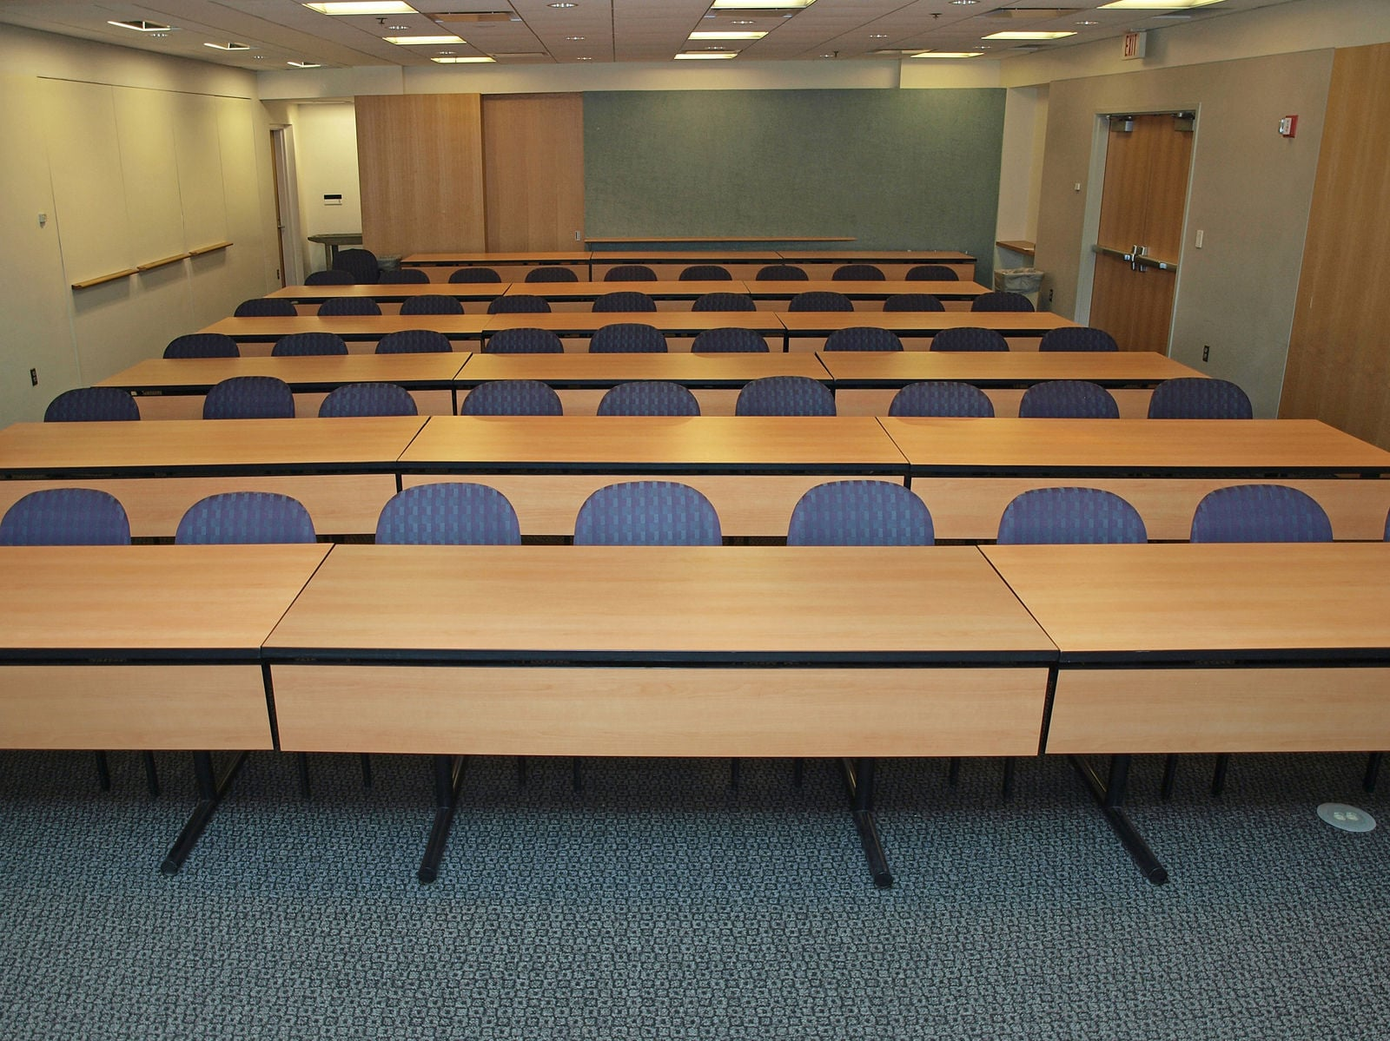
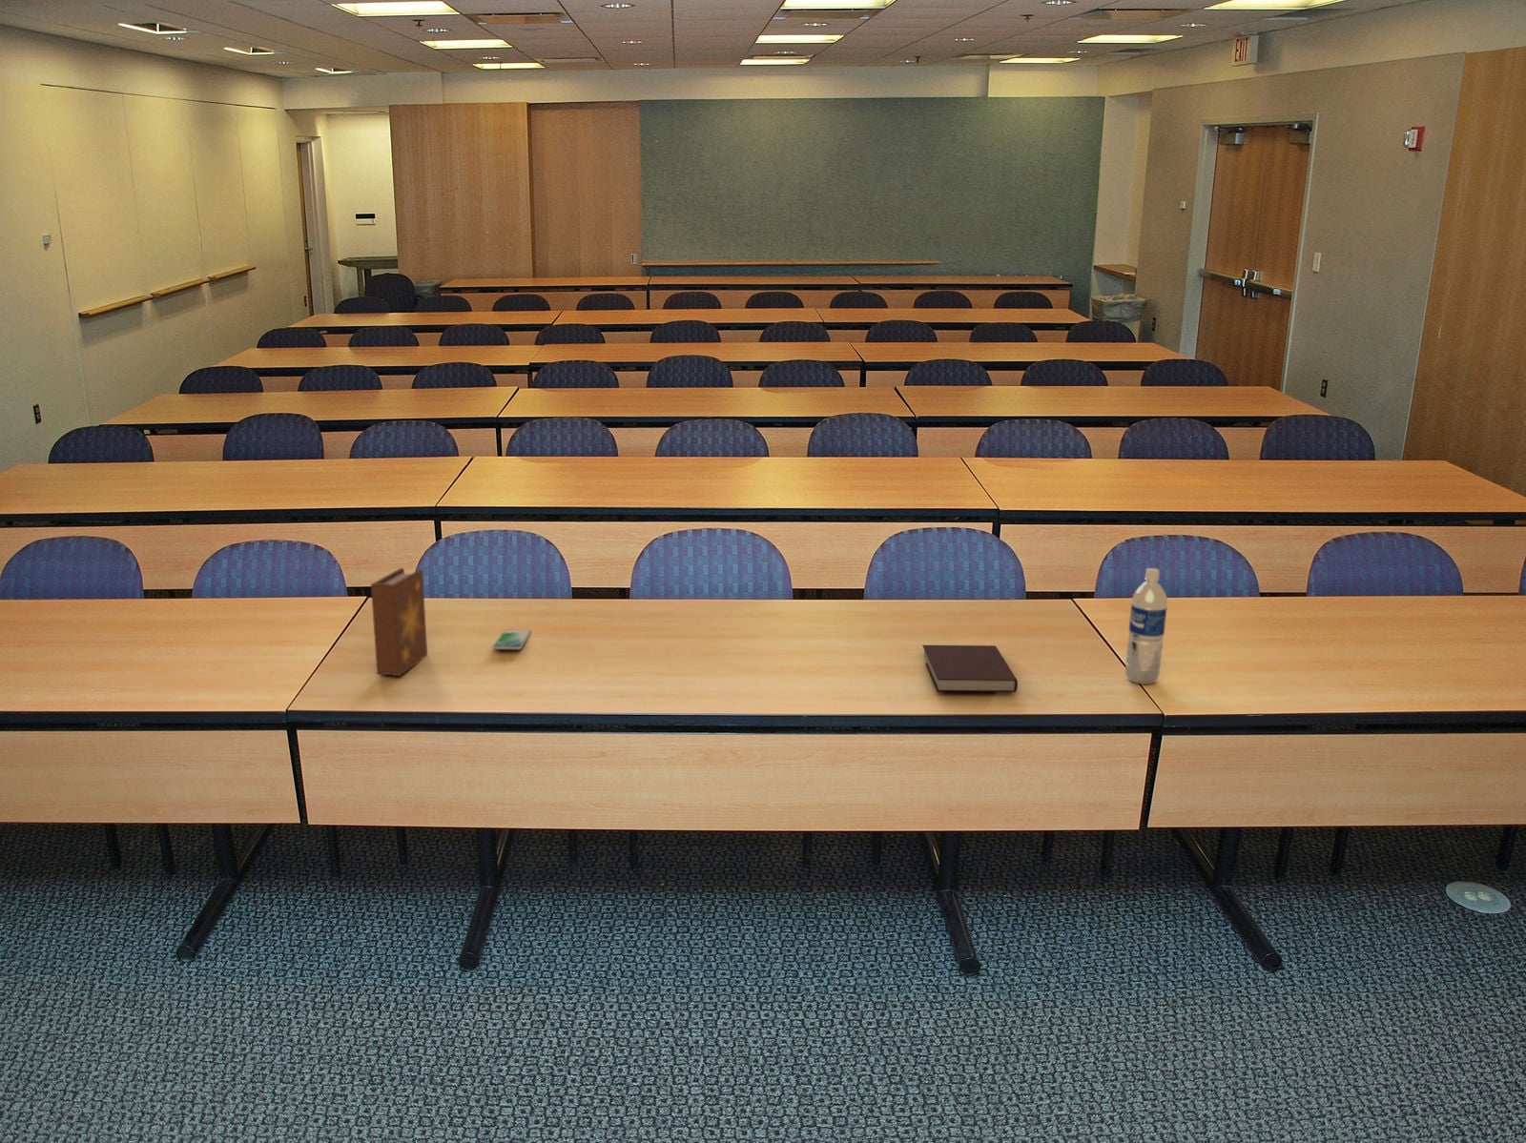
+ smartphone [492,629,532,651]
+ book [370,567,429,677]
+ notebook [921,645,1018,693]
+ water bottle [1125,567,1168,686]
